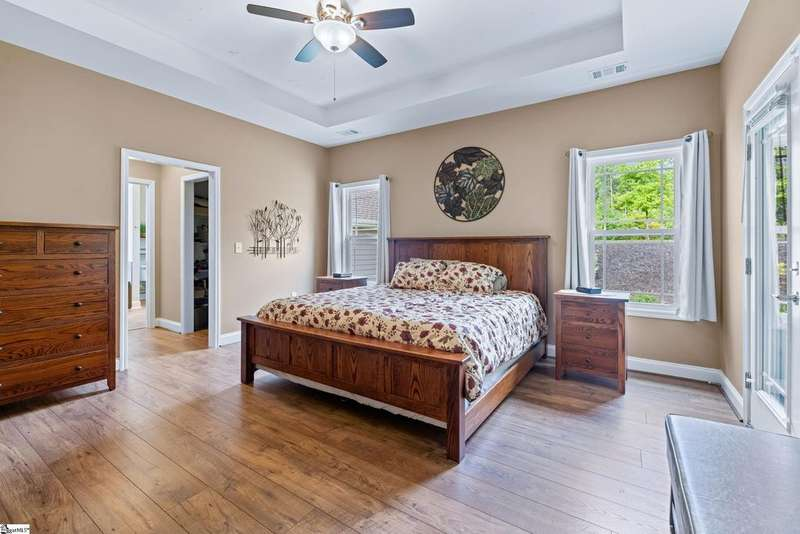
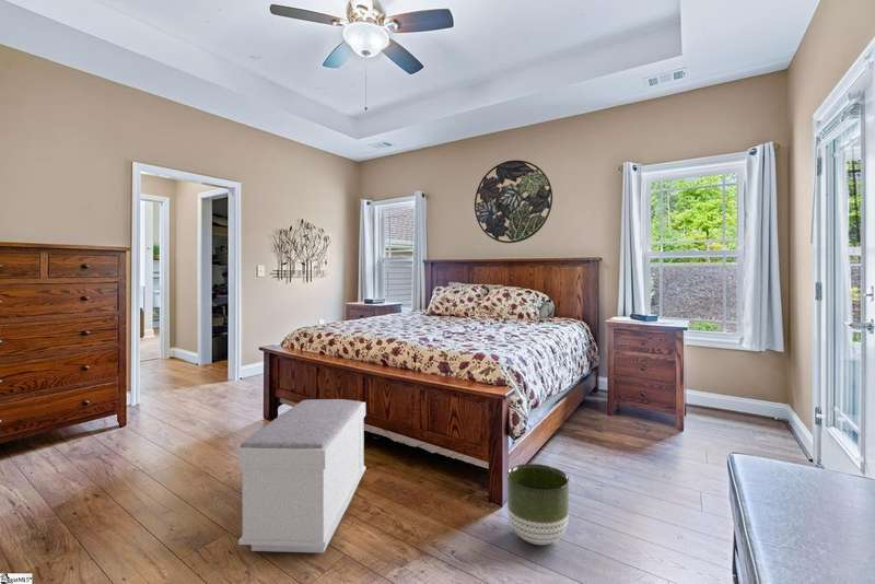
+ bench [237,398,366,553]
+ planter [505,463,570,546]
